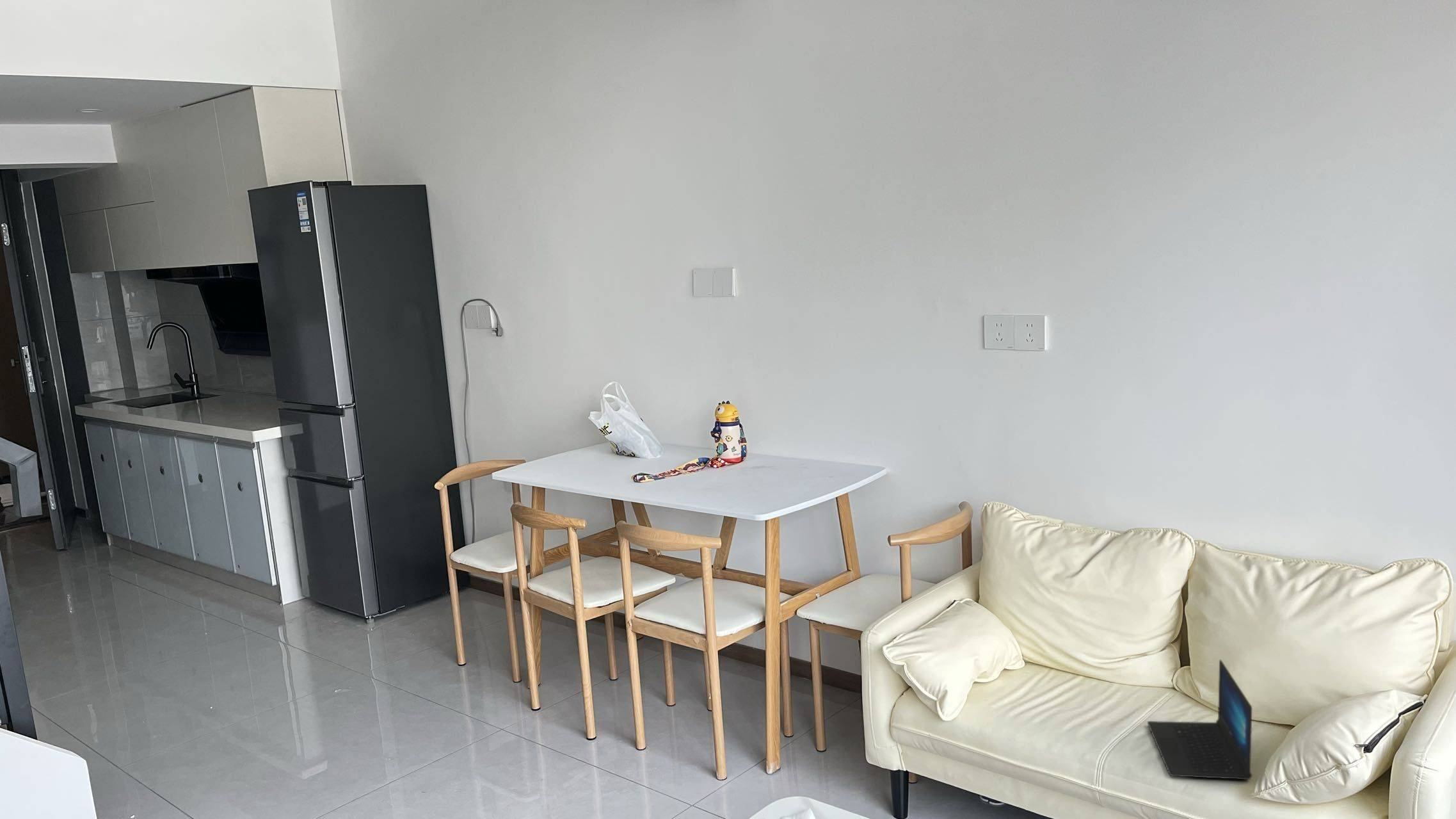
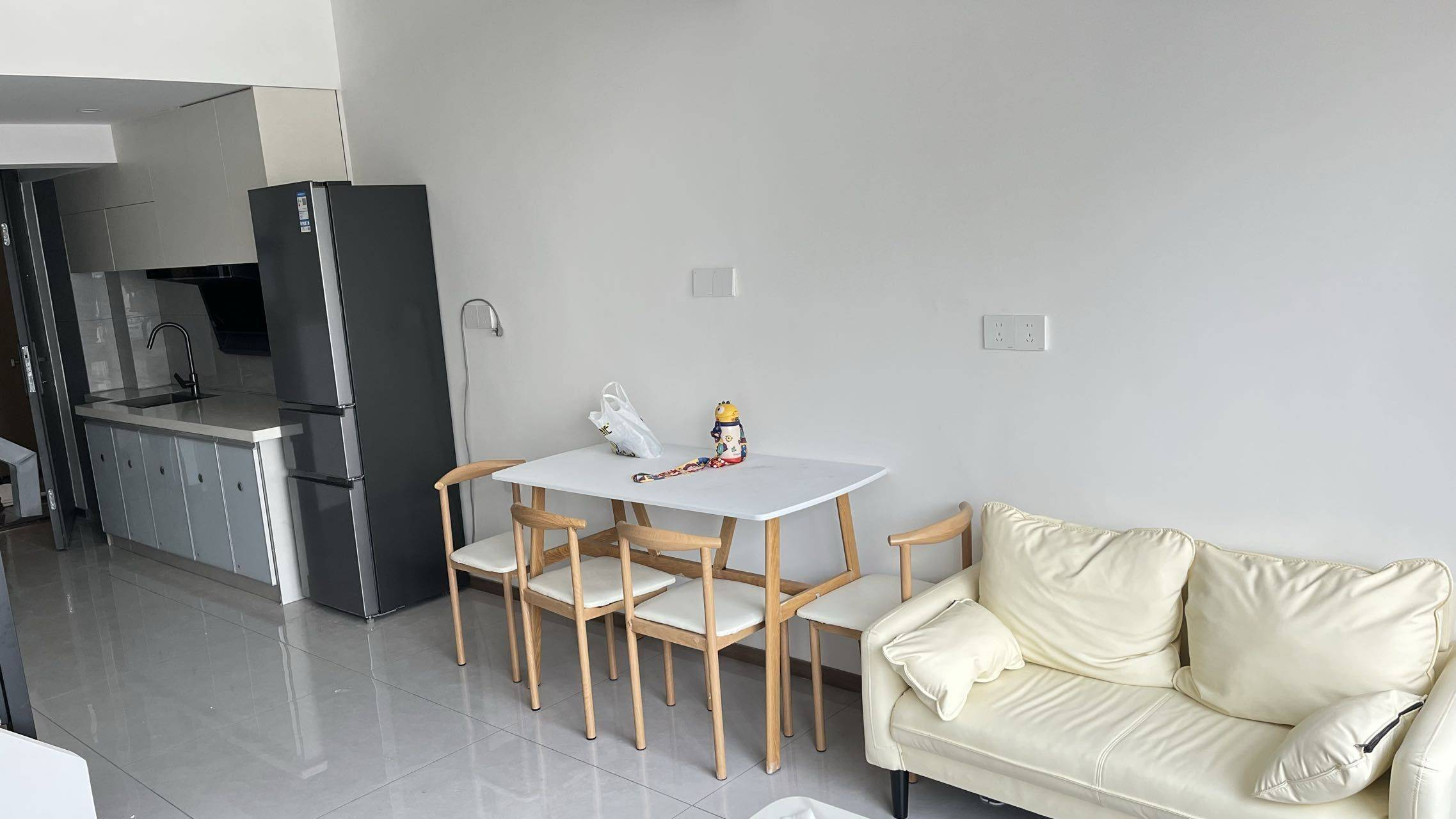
- laptop [1147,660,1253,780]
